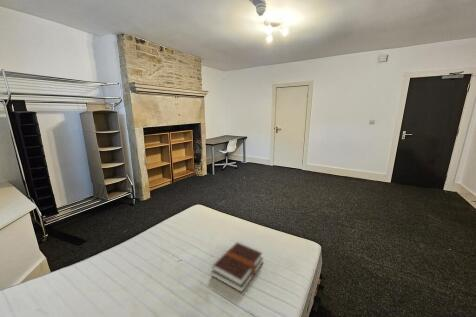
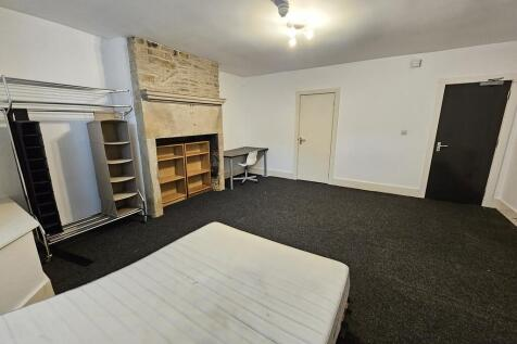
- hardback book [210,242,264,293]
